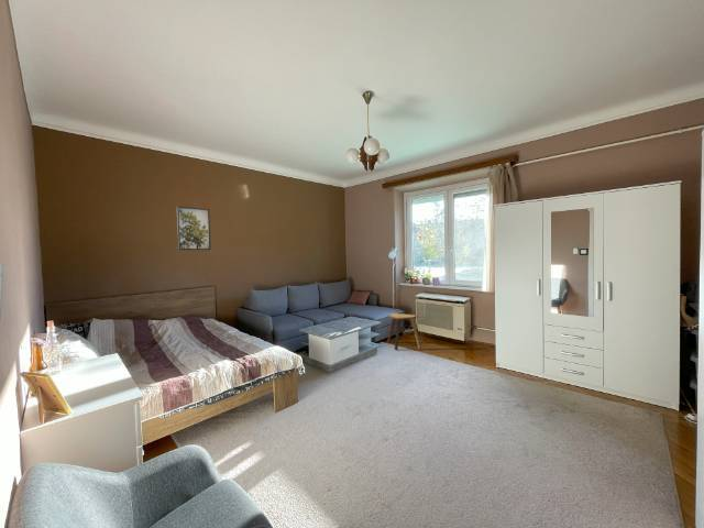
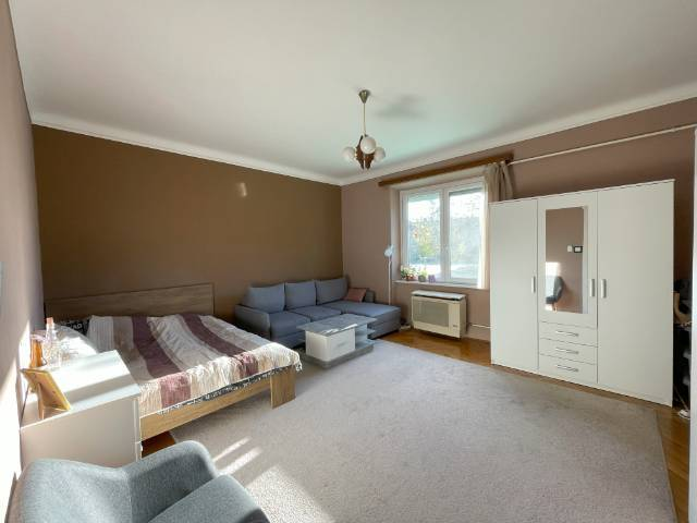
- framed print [176,206,211,251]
- stool [386,312,421,351]
